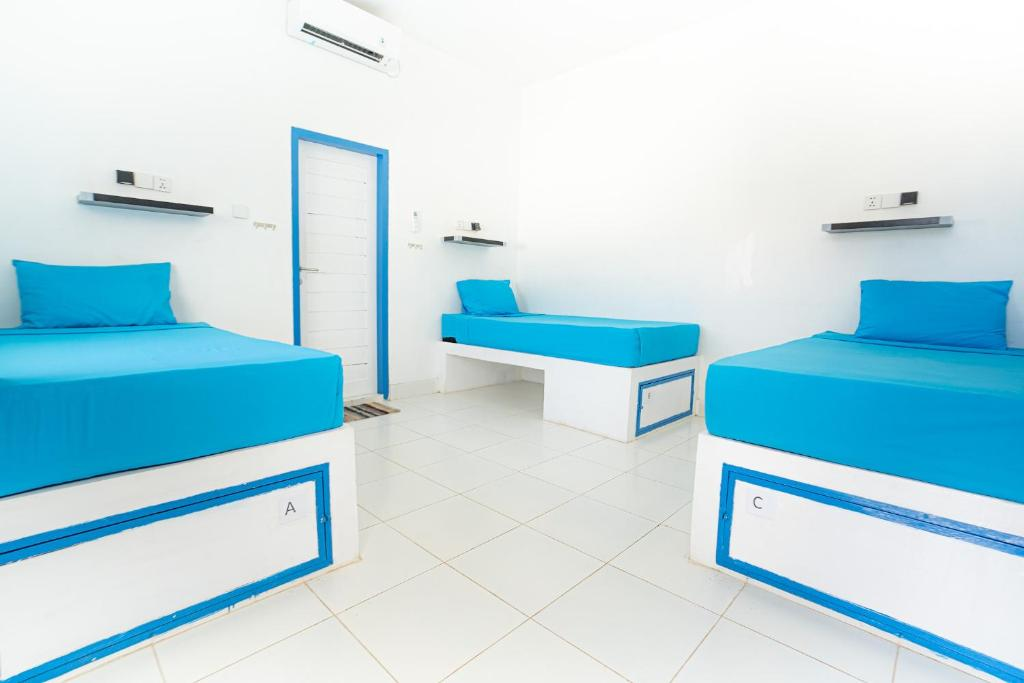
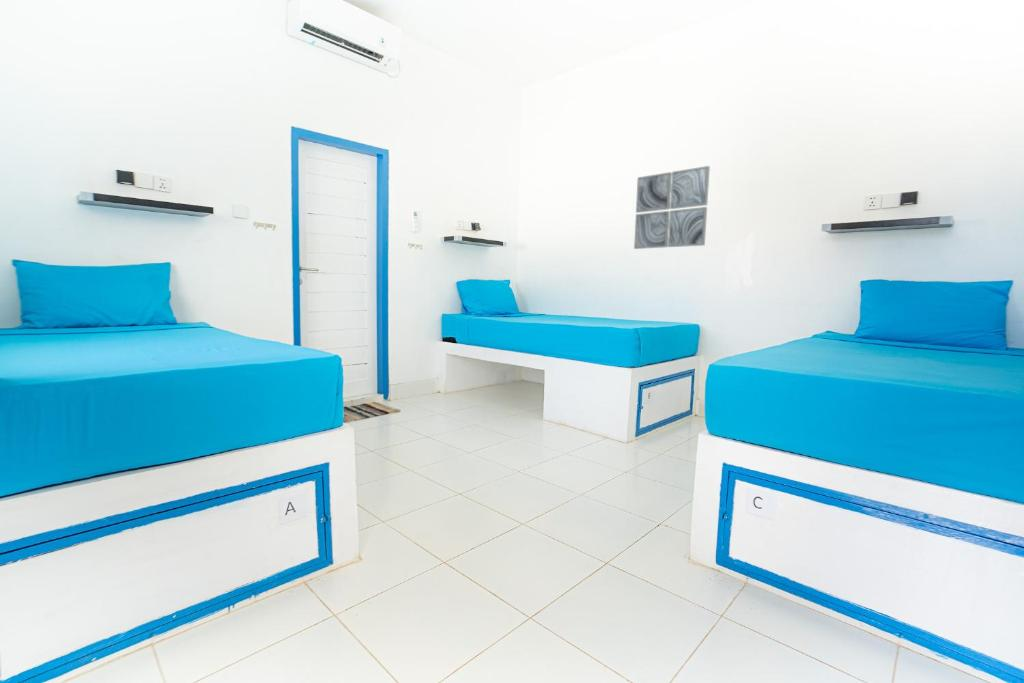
+ wall art [633,165,711,250]
